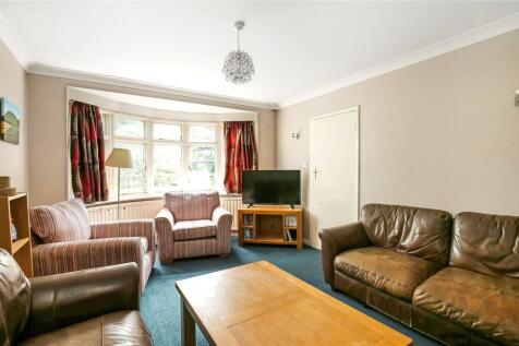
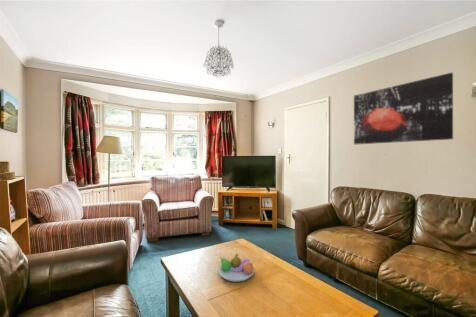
+ wall art [353,72,454,145]
+ fruit bowl [217,253,256,283]
